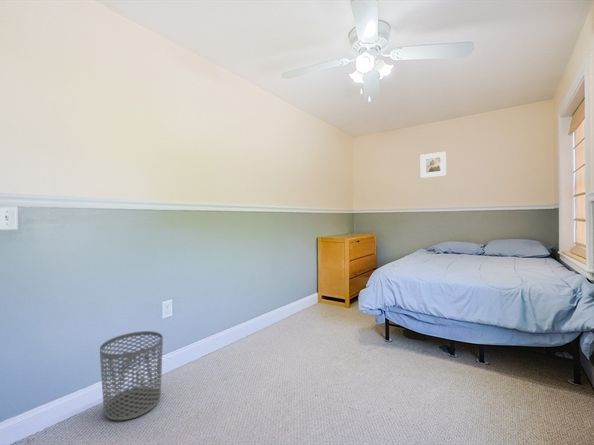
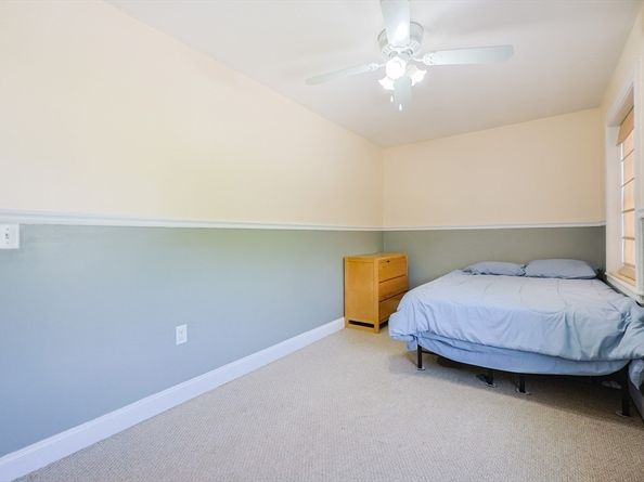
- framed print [420,151,447,179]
- waste bin [99,330,164,421]
